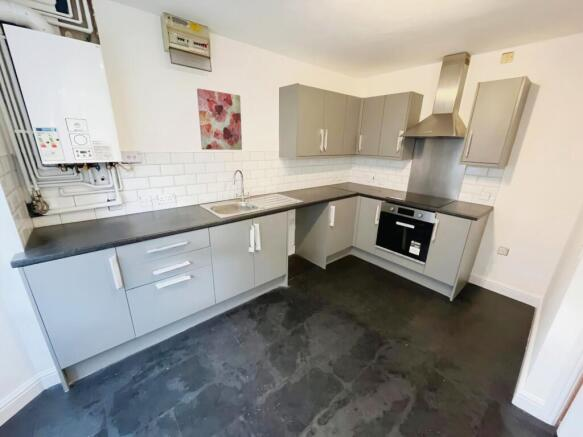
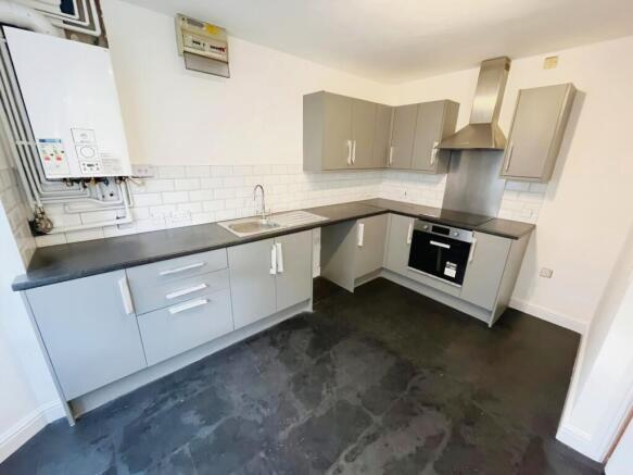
- wall art [196,87,243,151]
